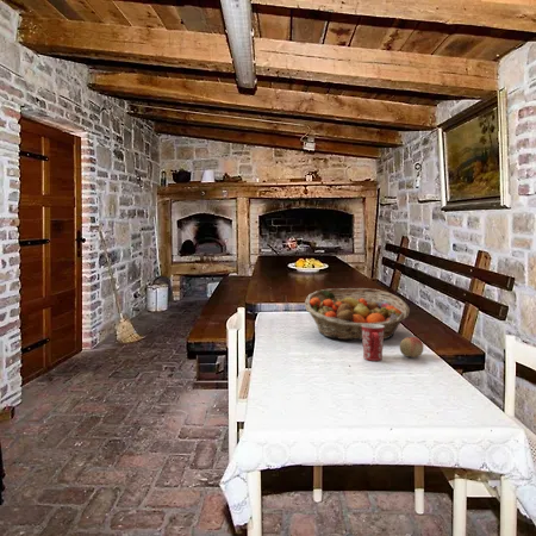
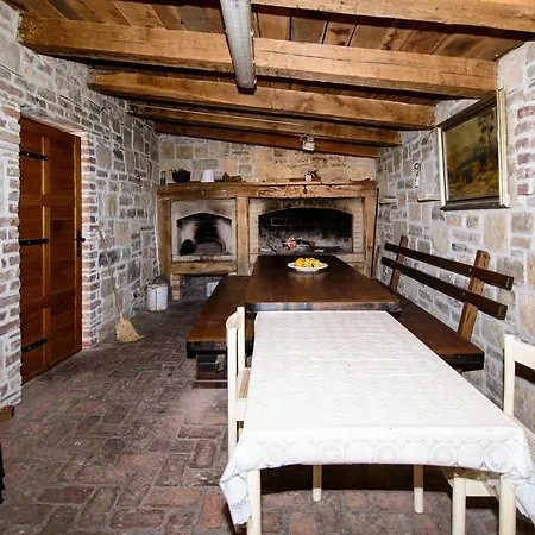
- fruit basket [304,287,411,341]
- fruit [399,336,425,359]
- mug [361,324,385,362]
